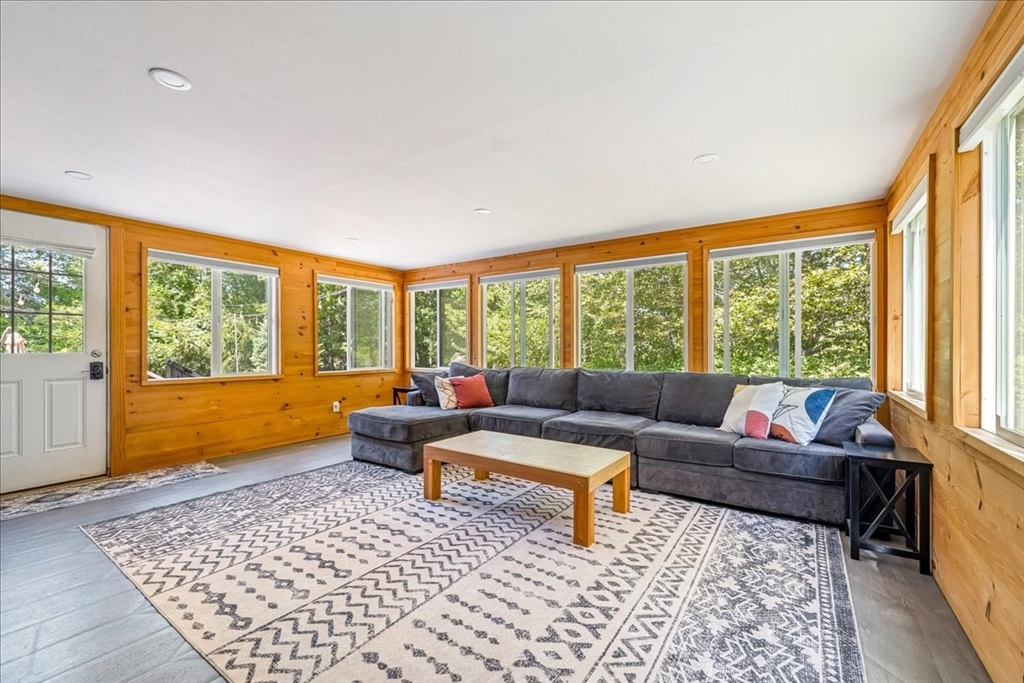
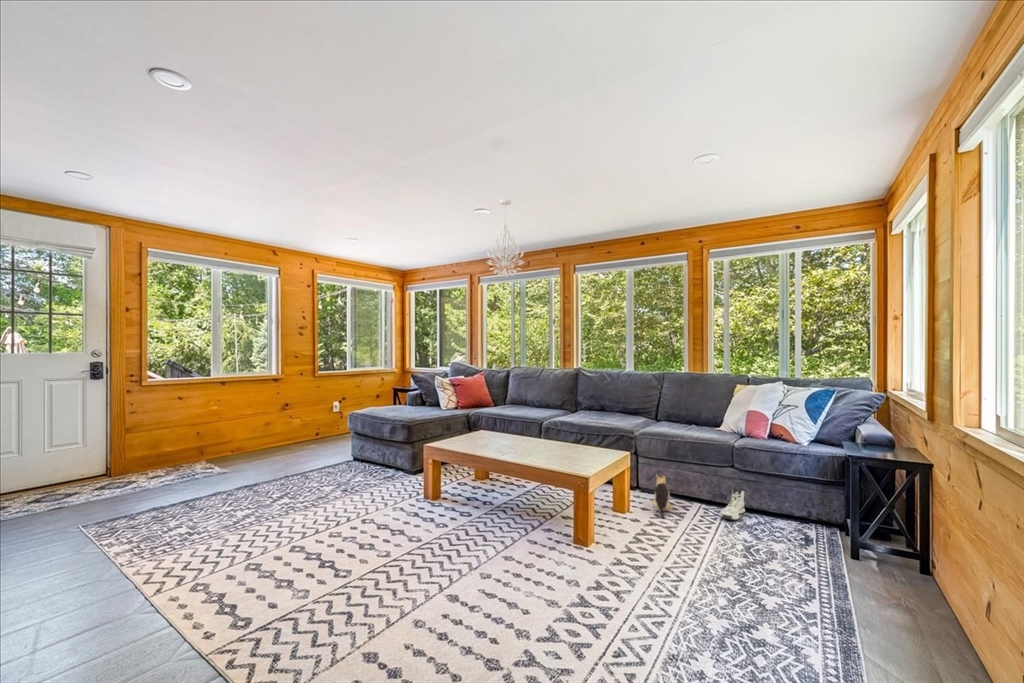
+ sneaker [720,487,746,521]
+ chandelier [485,198,526,279]
+ plush toy [652,474,675,520]
